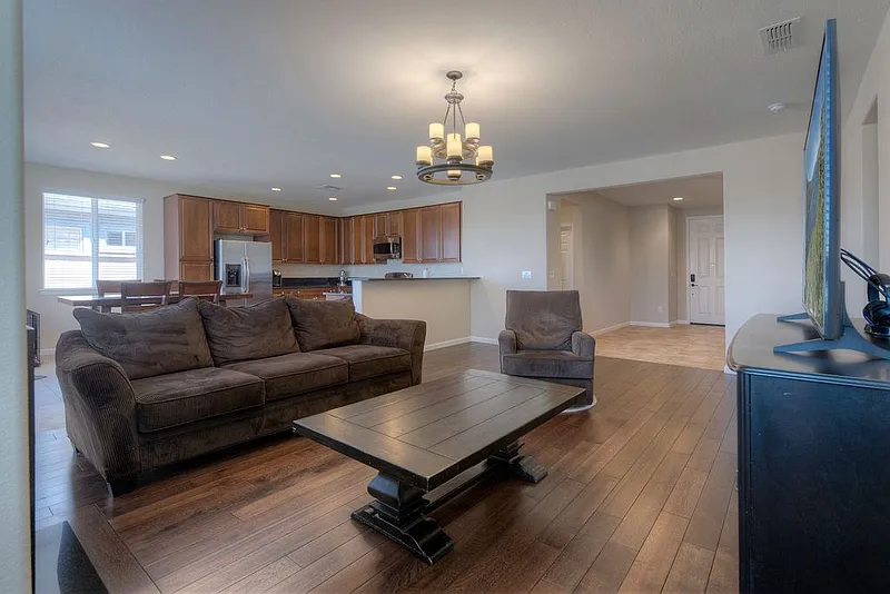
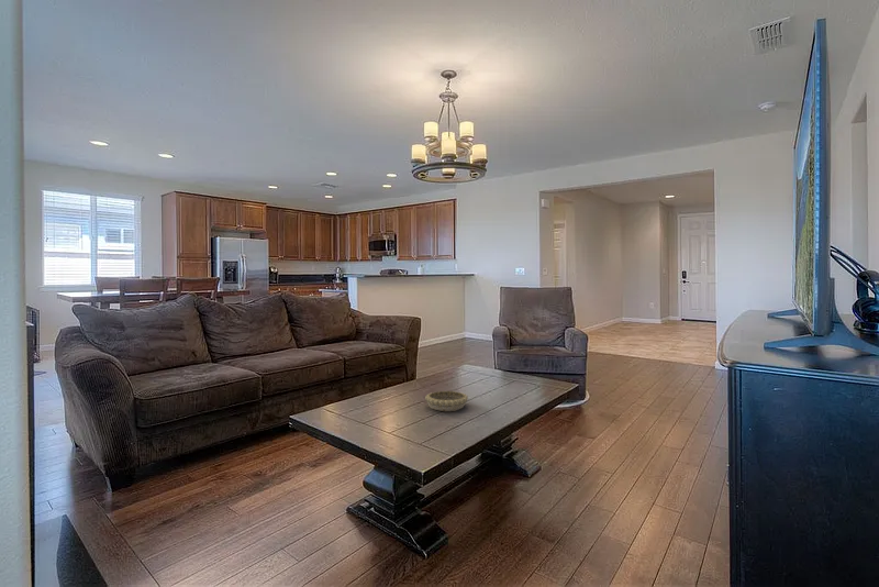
+ decorative bowl [424,390,469,412]
